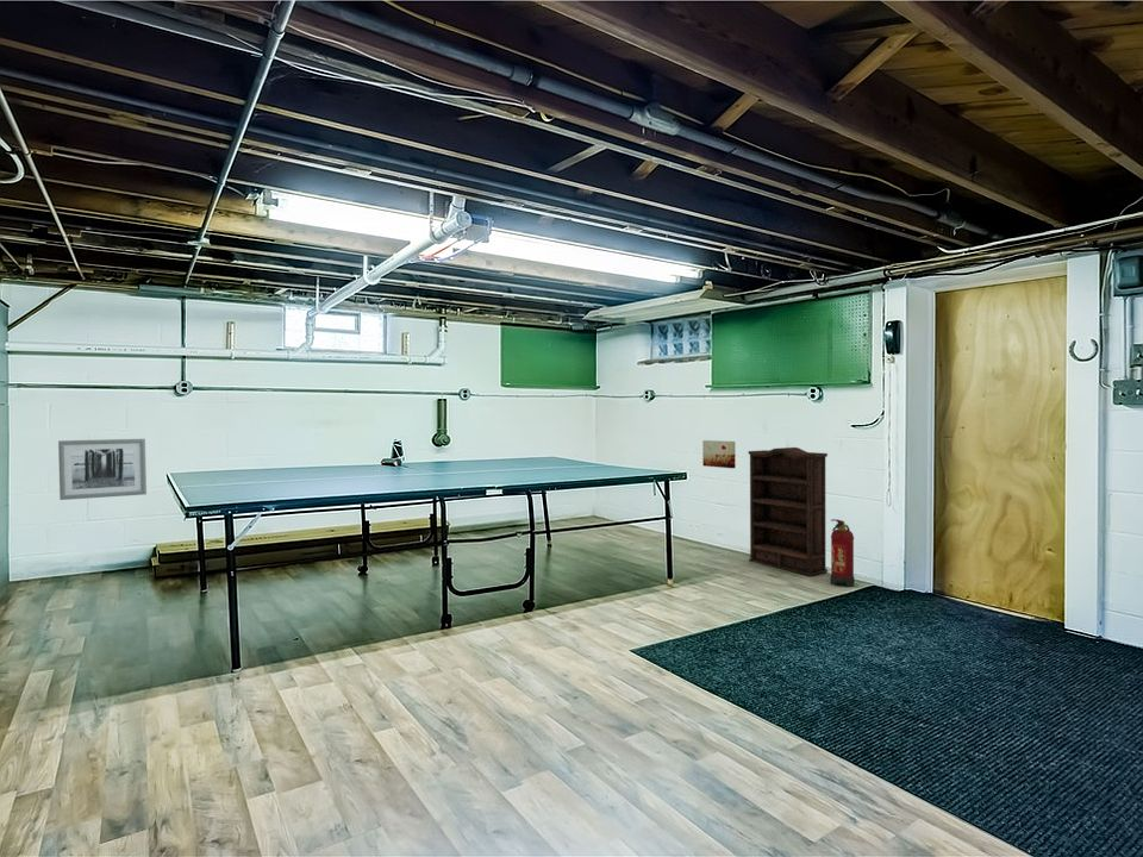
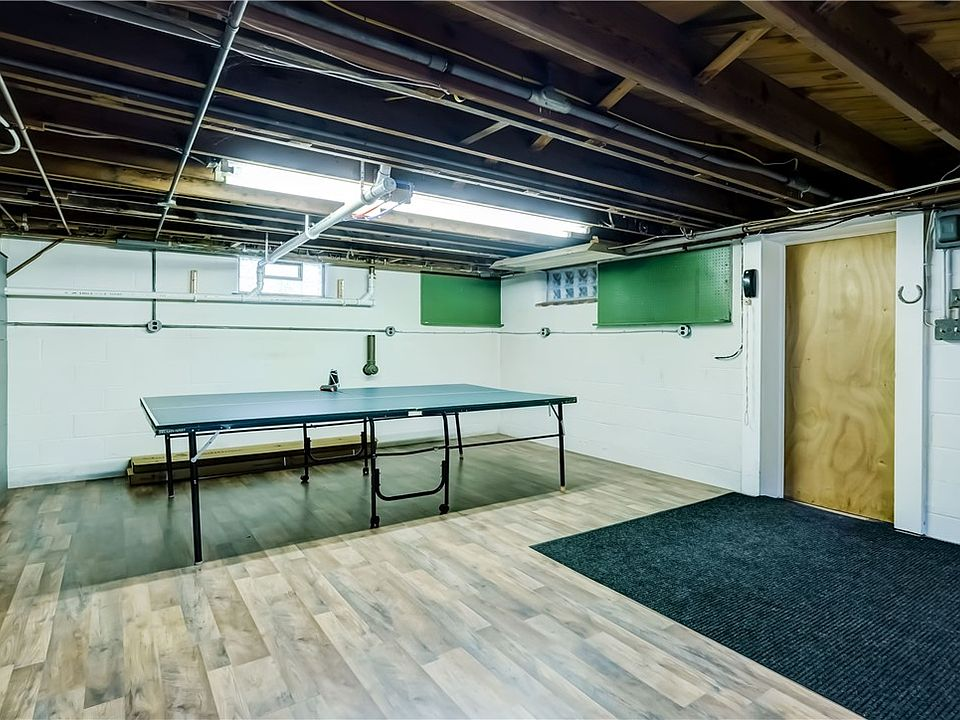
- wall art [57,438,148,501]
- wall art [701,439,737,469]
- fire extinguisher [829,518,856,588]
- bookshelf [748,446,829,577]
